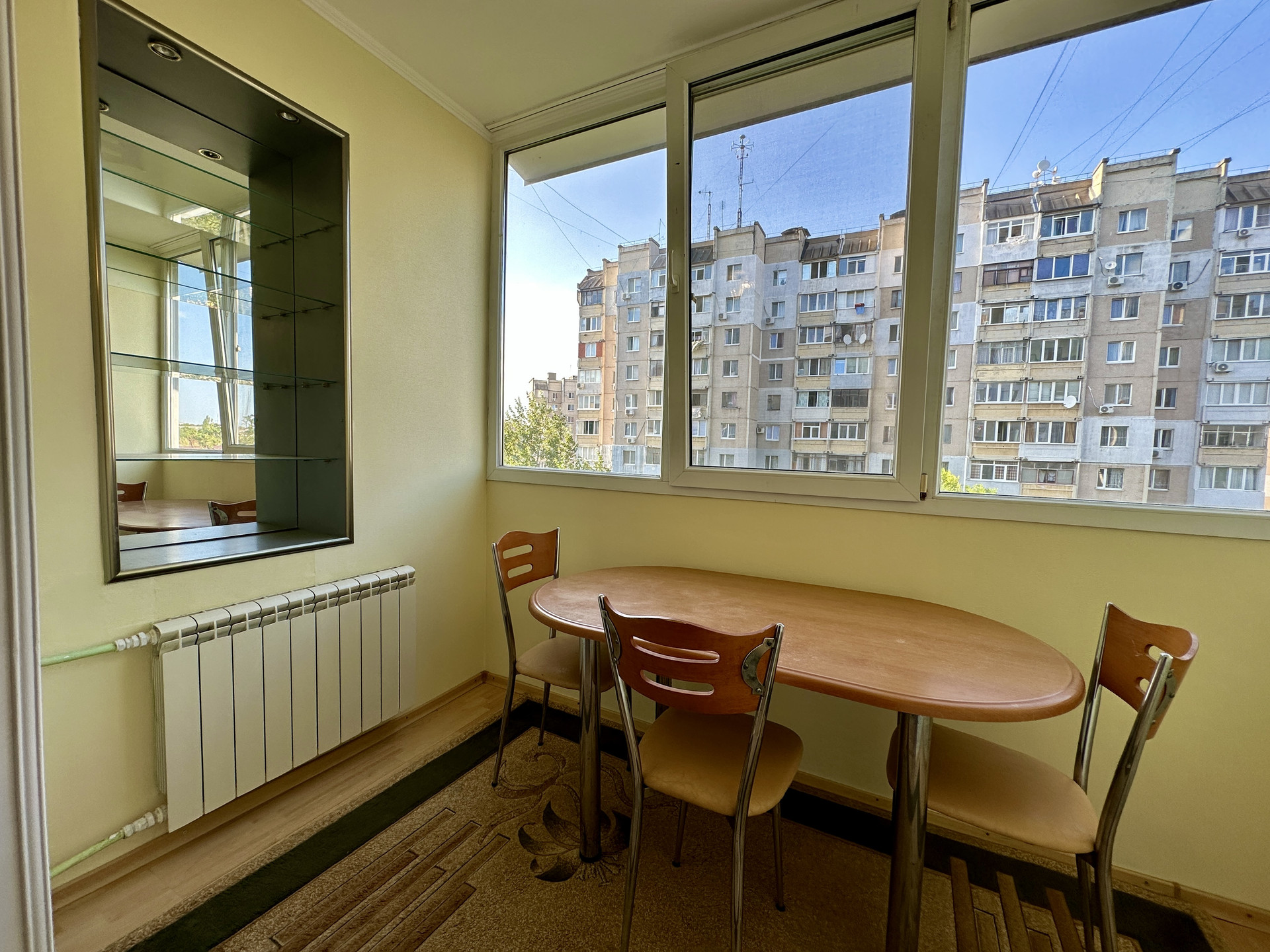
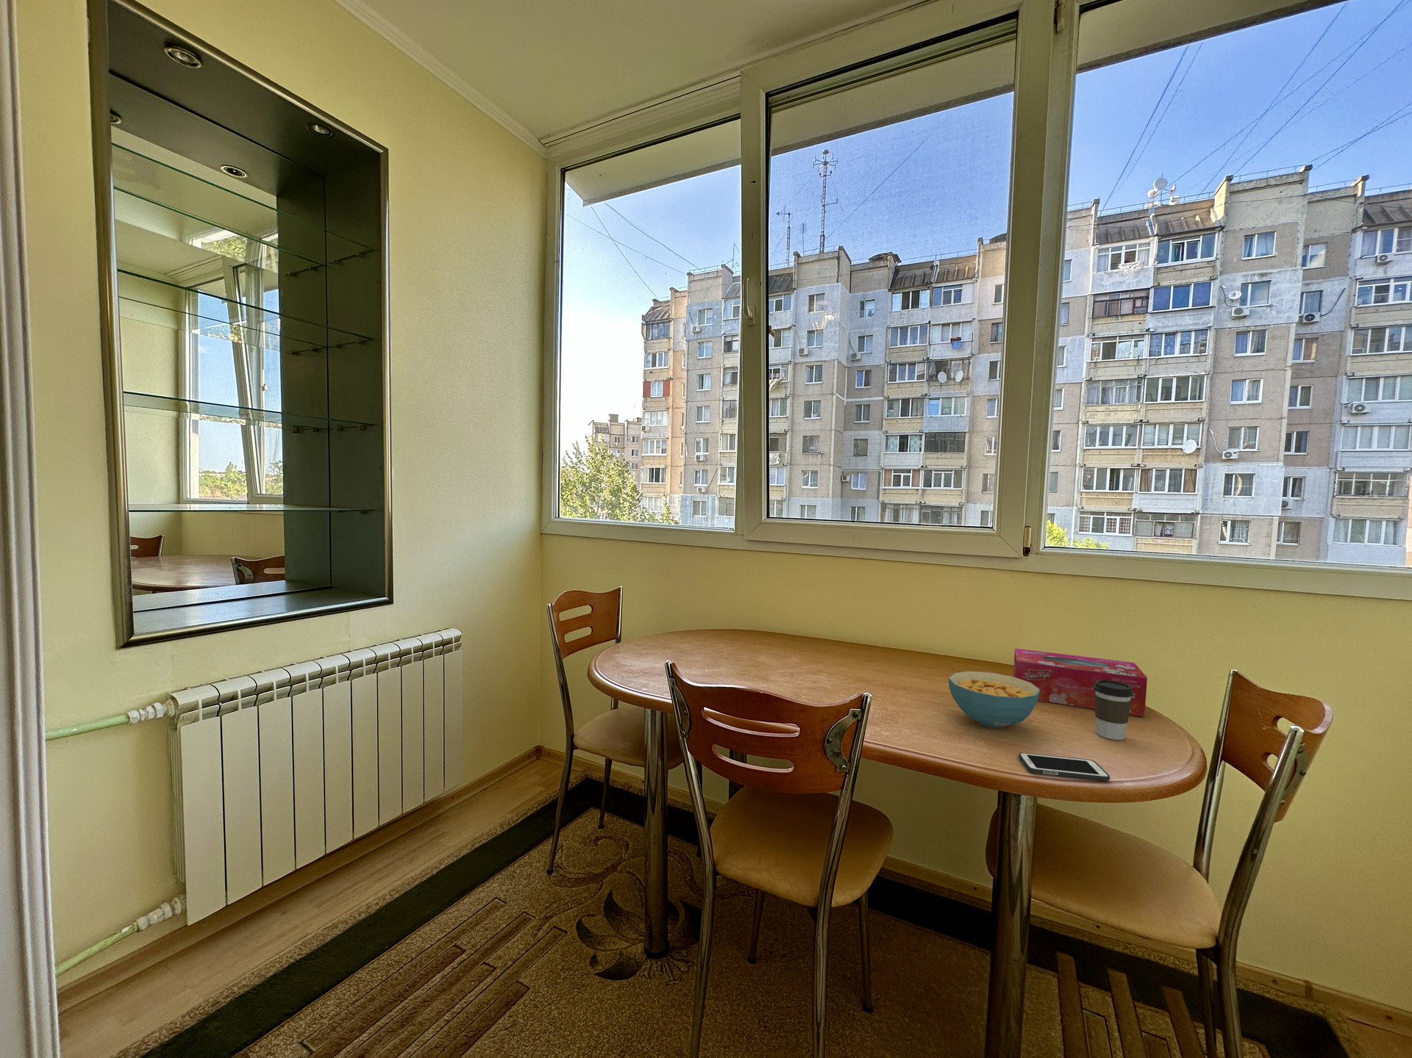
+ tissue box [1013,647,1149,717]
+ cell phone [1017,752,1111,781]
+ coffee cup [1094,680,1133,740]
+ cereal bowl [948,671,1040,729]
